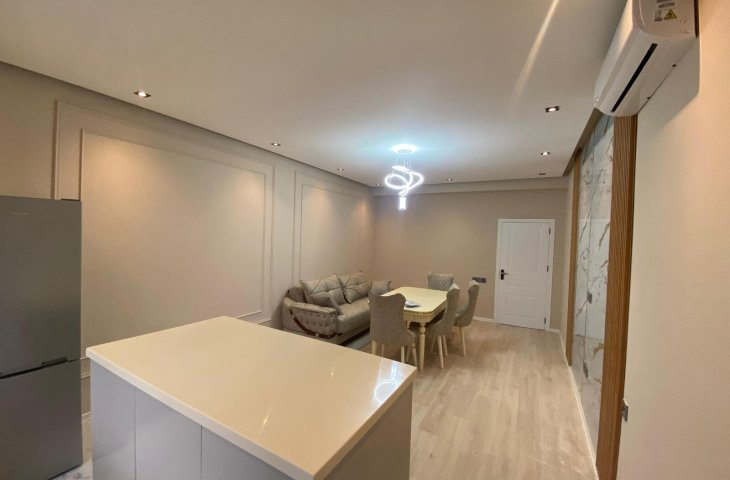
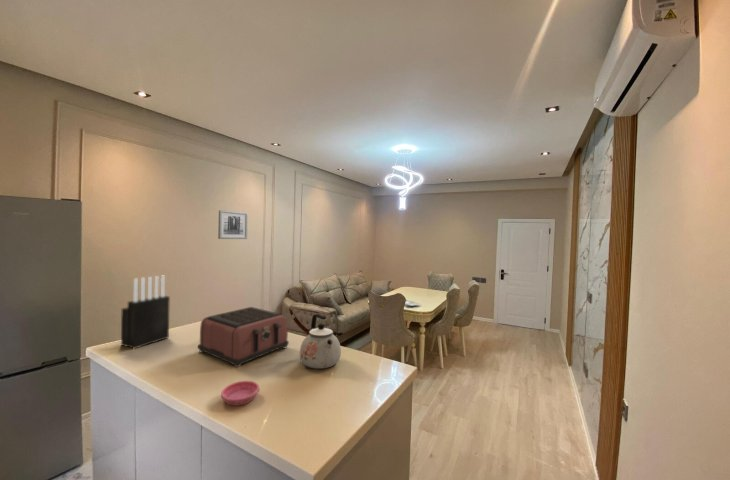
+ toaster [197,306,290,368]
+ saucer [220,380,260,407]
+ kettle [299,313,342,370]
+ wall art [217,209,249,240]
+ knife block [120,275,171,350]
